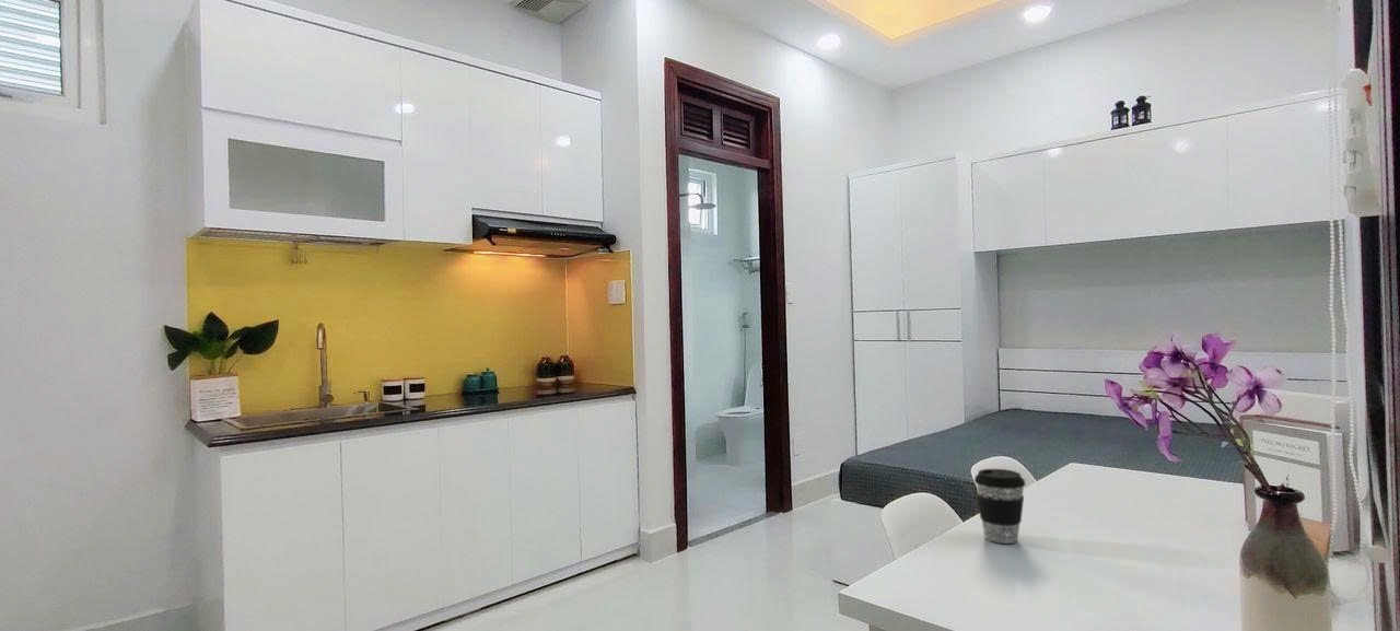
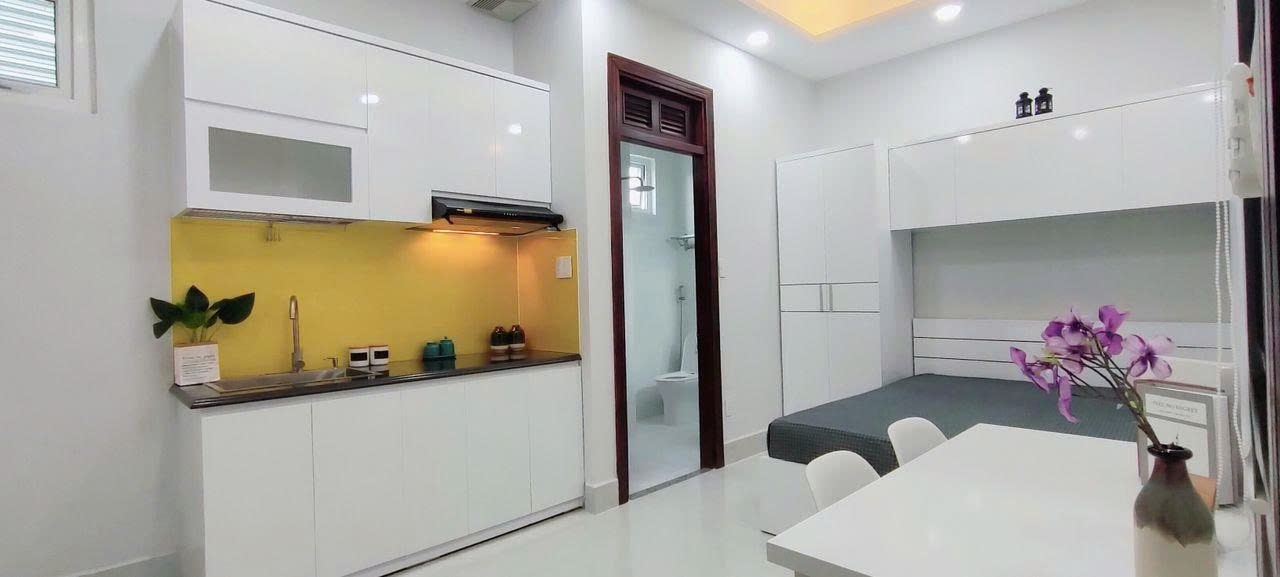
- coffee cup [973,468,1027,545]
